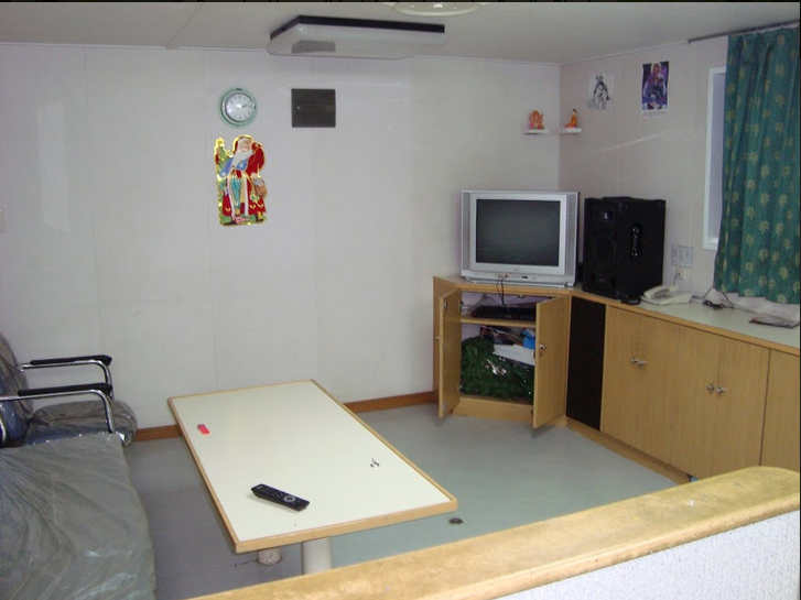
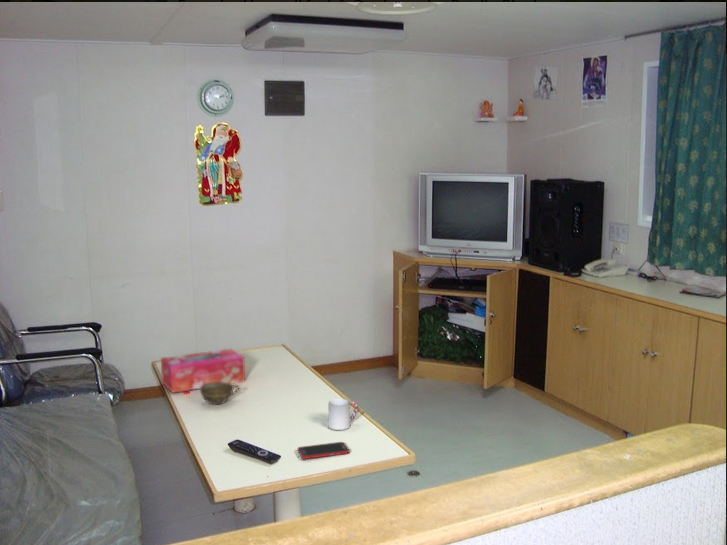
+ tissue box [160,348,246,394]
+ cup [327,398,359,431]
+ cup [199,382,240,406]
+ cell phone [297,441,351,460]
